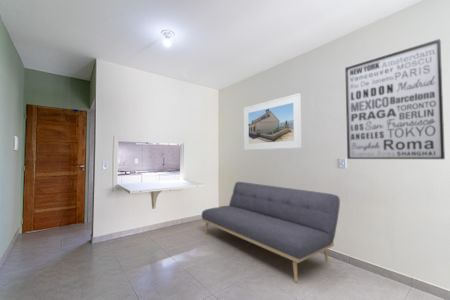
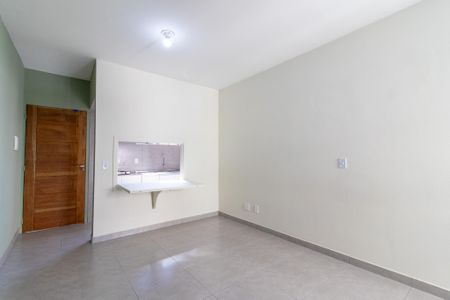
- sofa [201,181,341,283]
- wall art [344,38,446,160]
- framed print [243,92,302,151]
